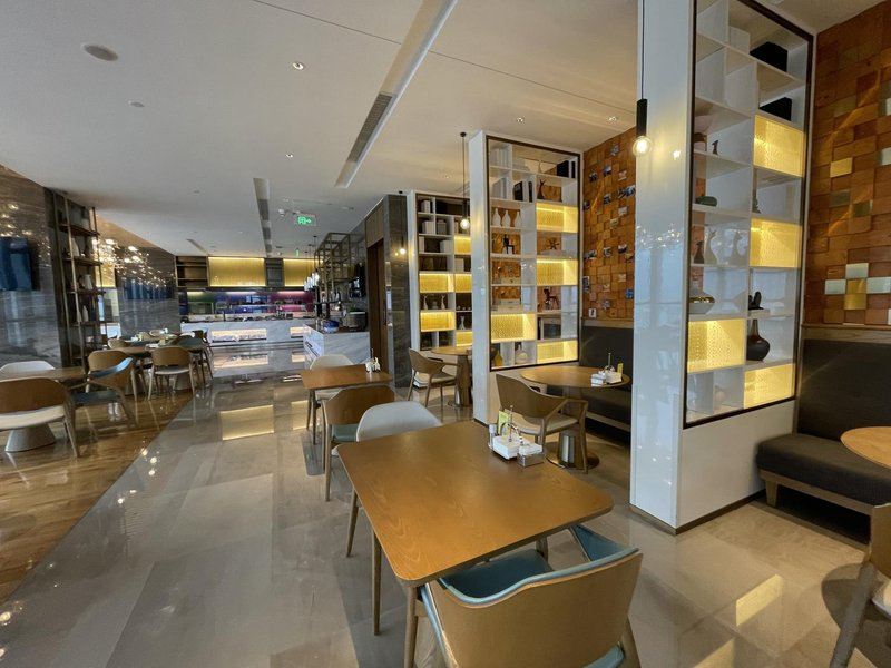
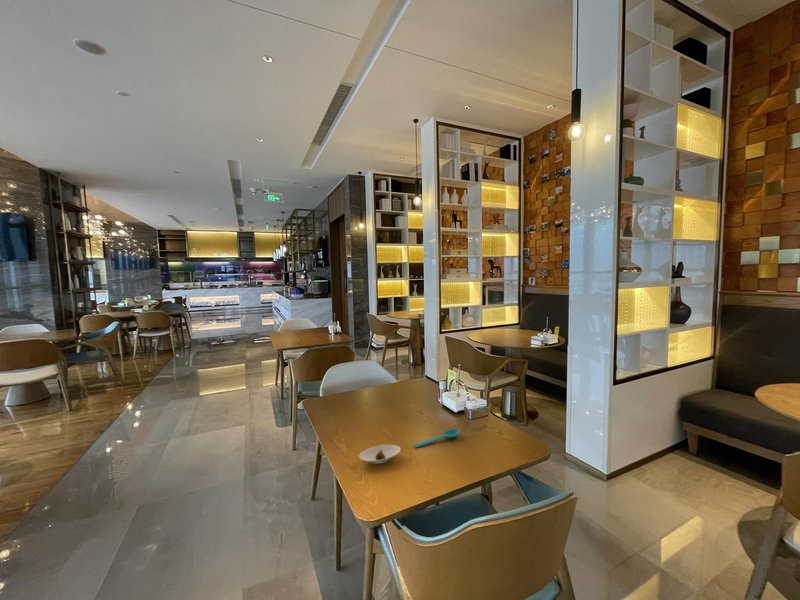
+ spoon [413,428,461,449]
+ saucer [358,444,402,465]
